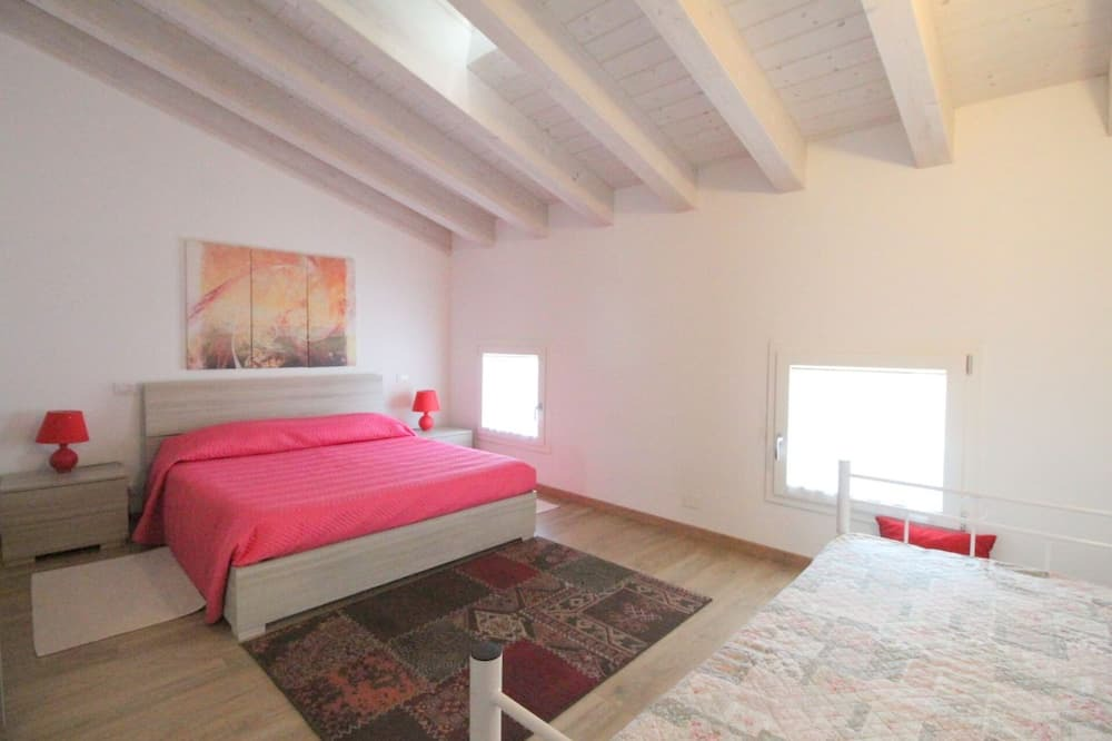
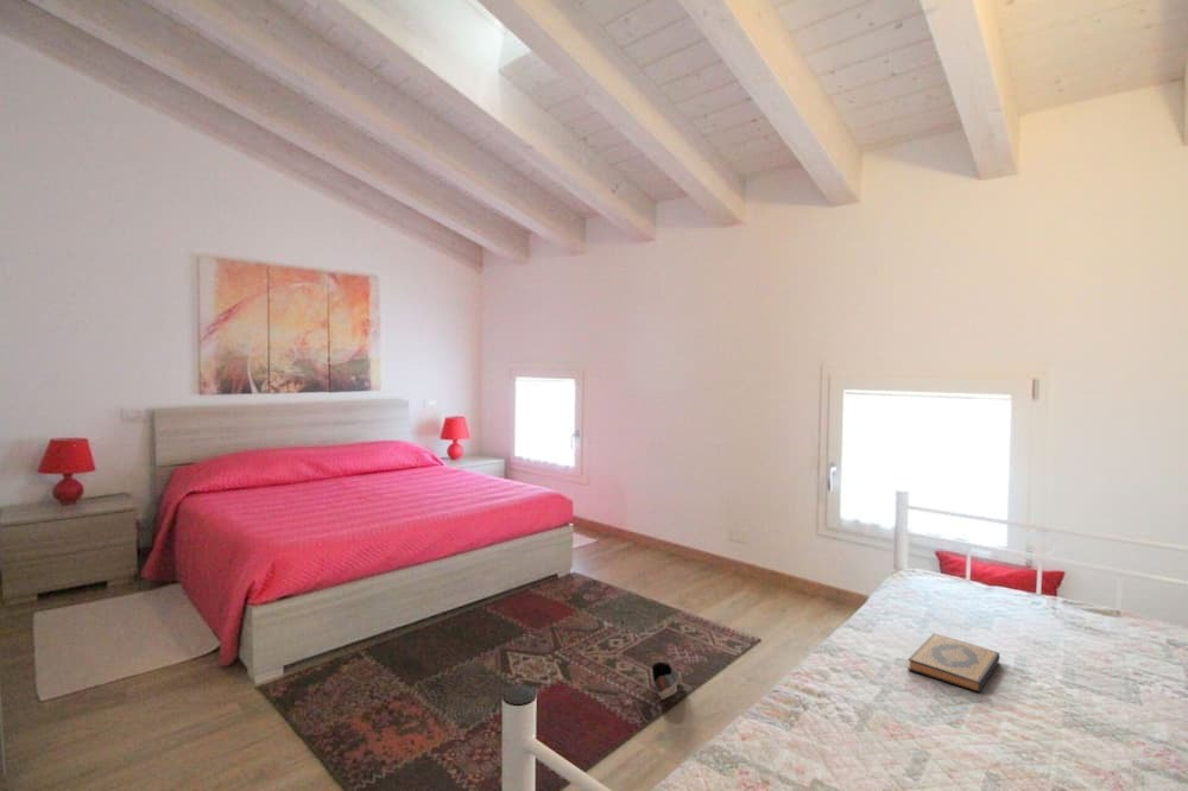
+ hardback book [906,632,1001,694]
+ shoe [651,660,683,701]
